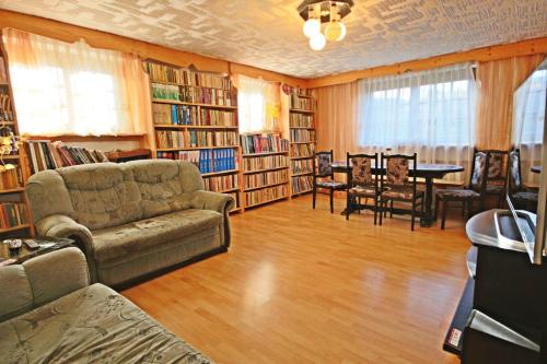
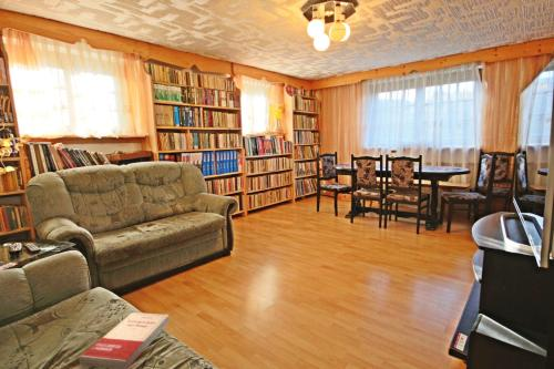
+ book [79,311,171,369]
